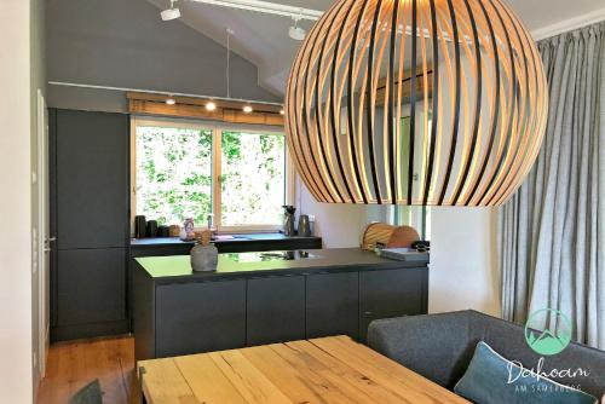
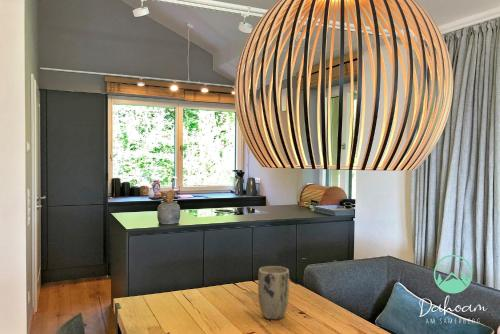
+ plant pot [257,265,290,320]
